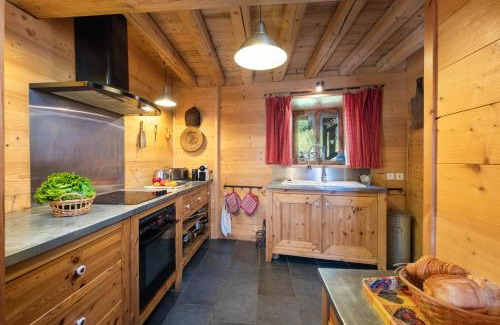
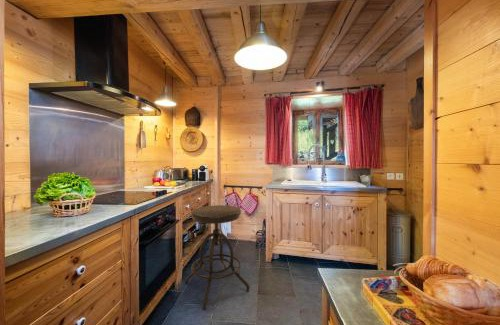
+ stool [184,204,251,311]
